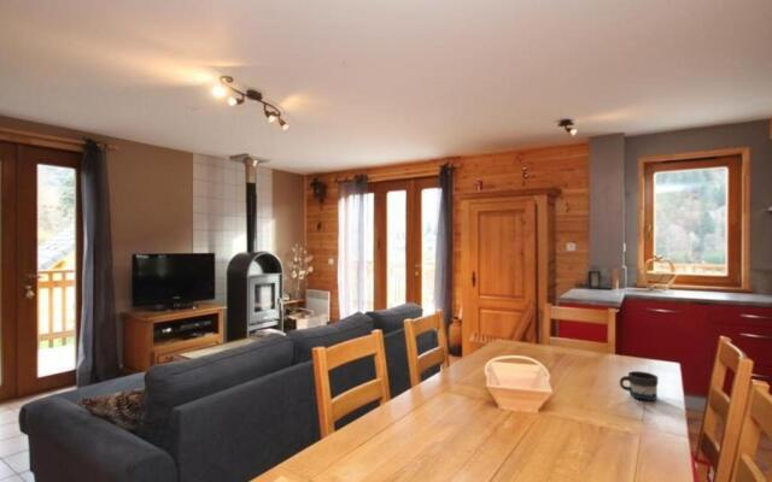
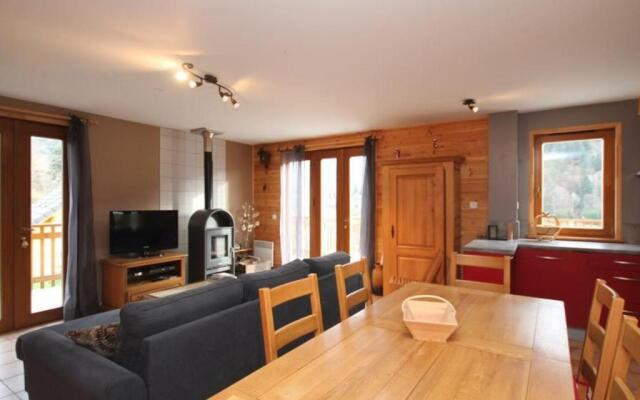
- mug [619,370,660,401]
